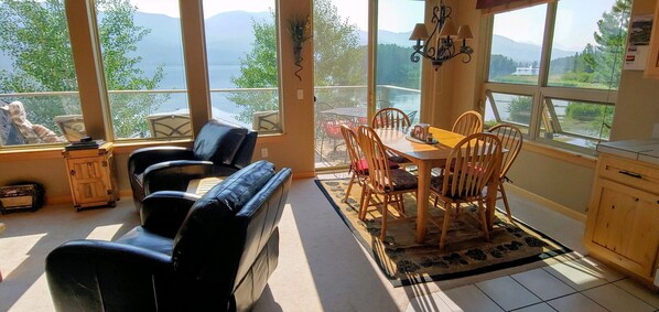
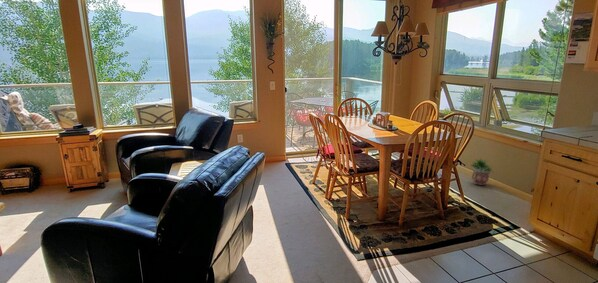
+ potted plant [469,157,495,186]
